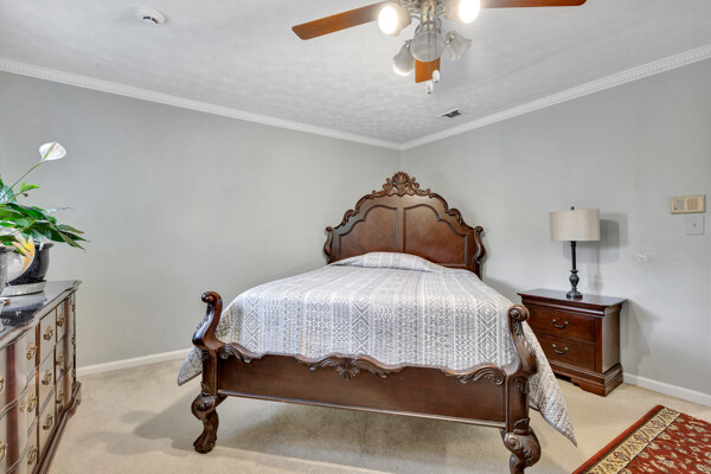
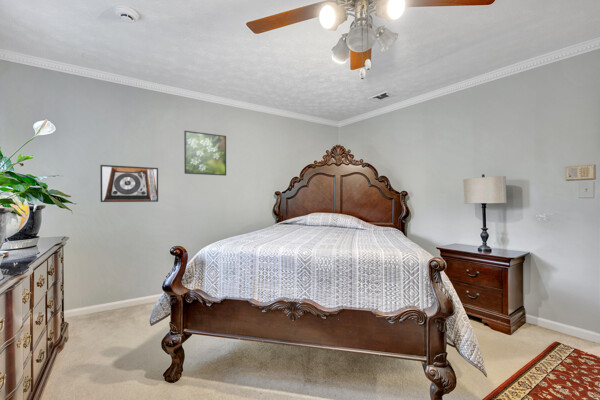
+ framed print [183,130,227,177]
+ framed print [99,164,159,203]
